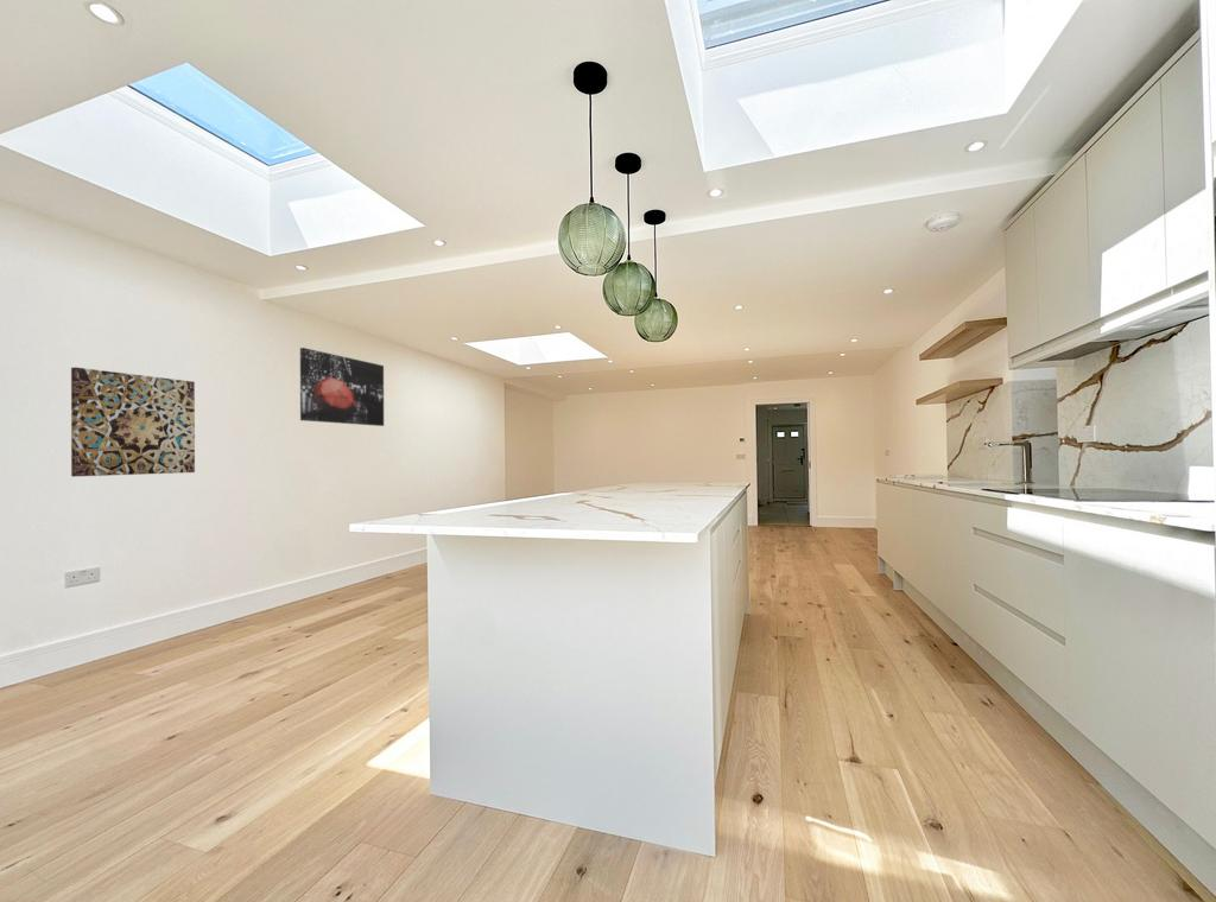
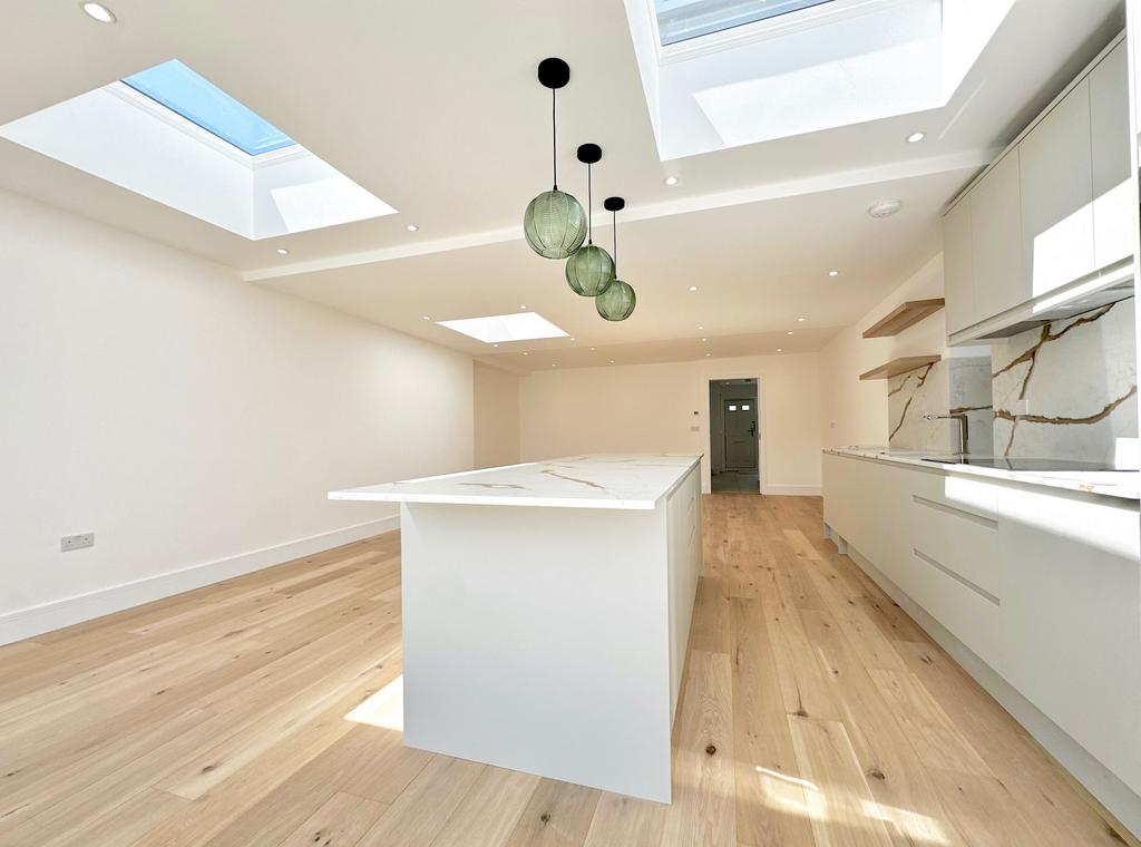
- wall art [299,347,385,427]
- wall art [70,366,196,477]
